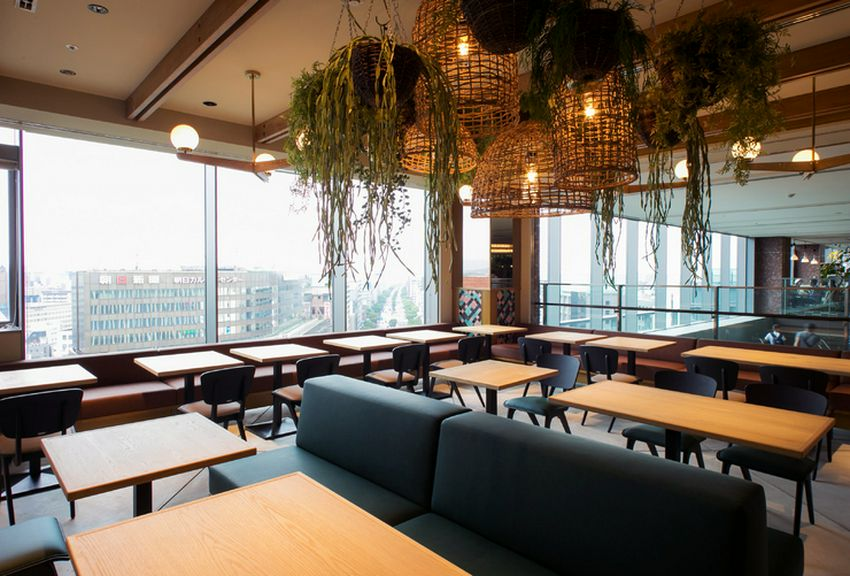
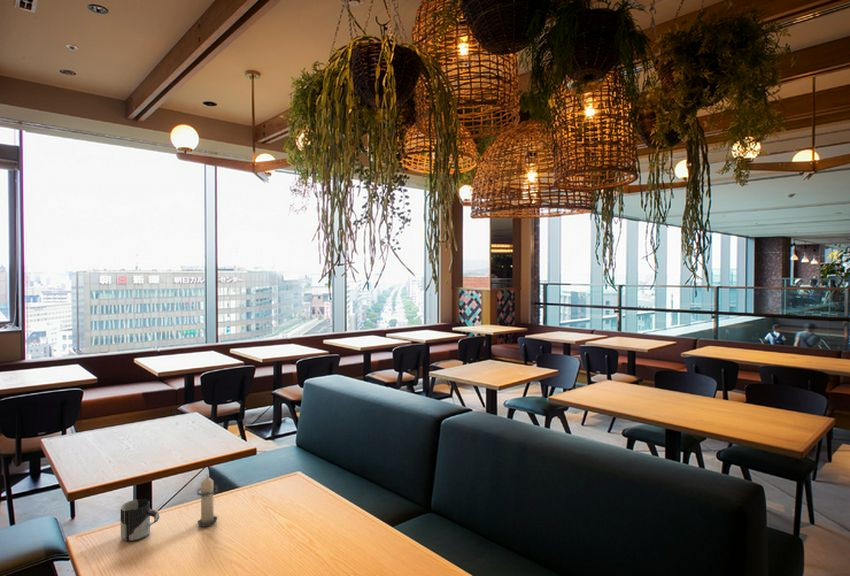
+ candle [195,473,220,527]
+ cup [120,498,160,542]
